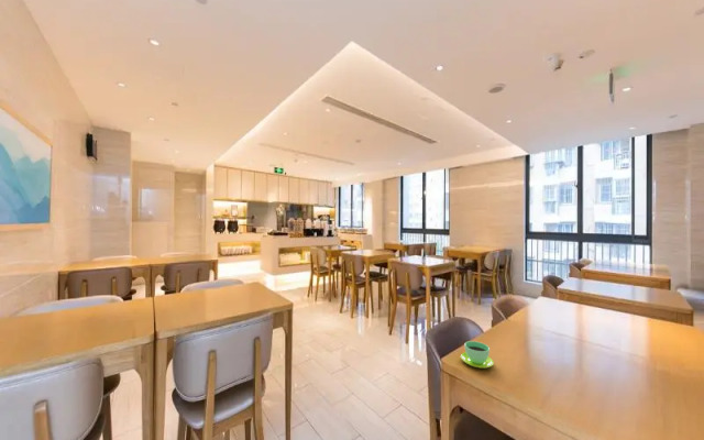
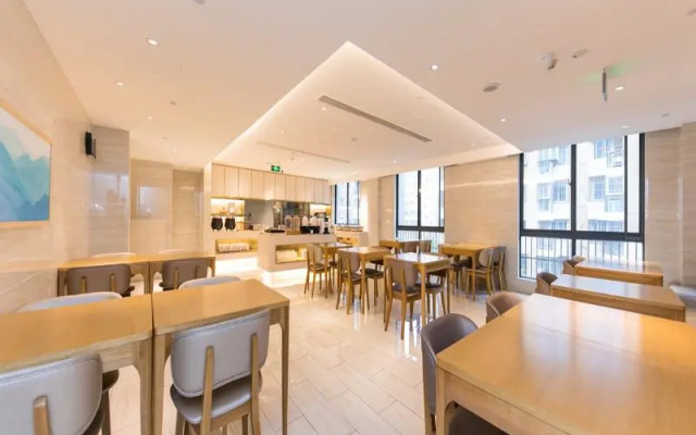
- cup [460,340,495,370]
